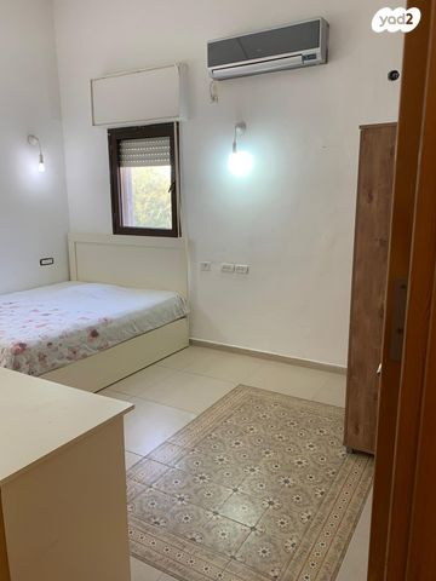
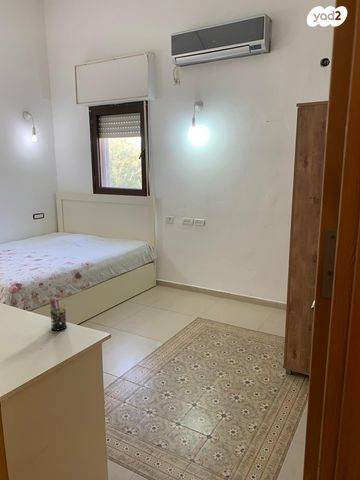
+ pen holder [48,297,68,331]
